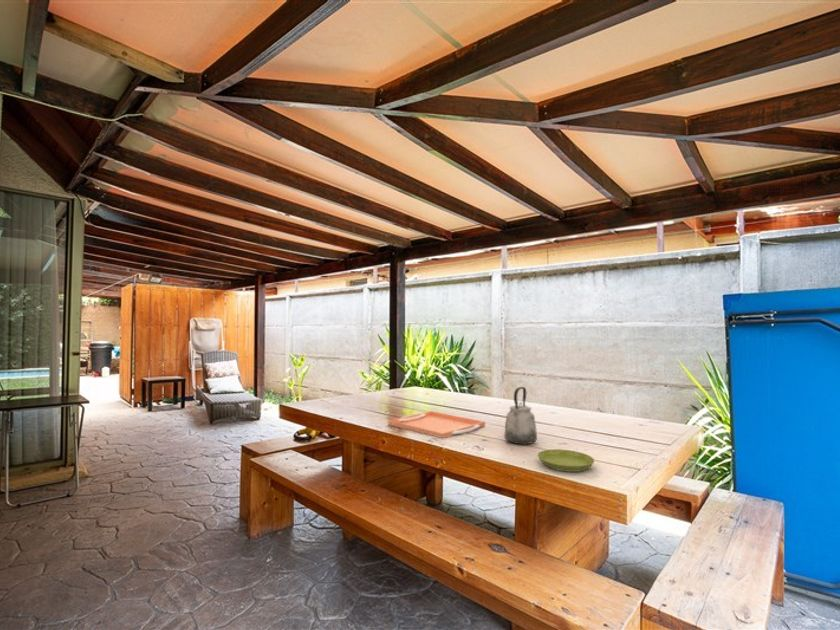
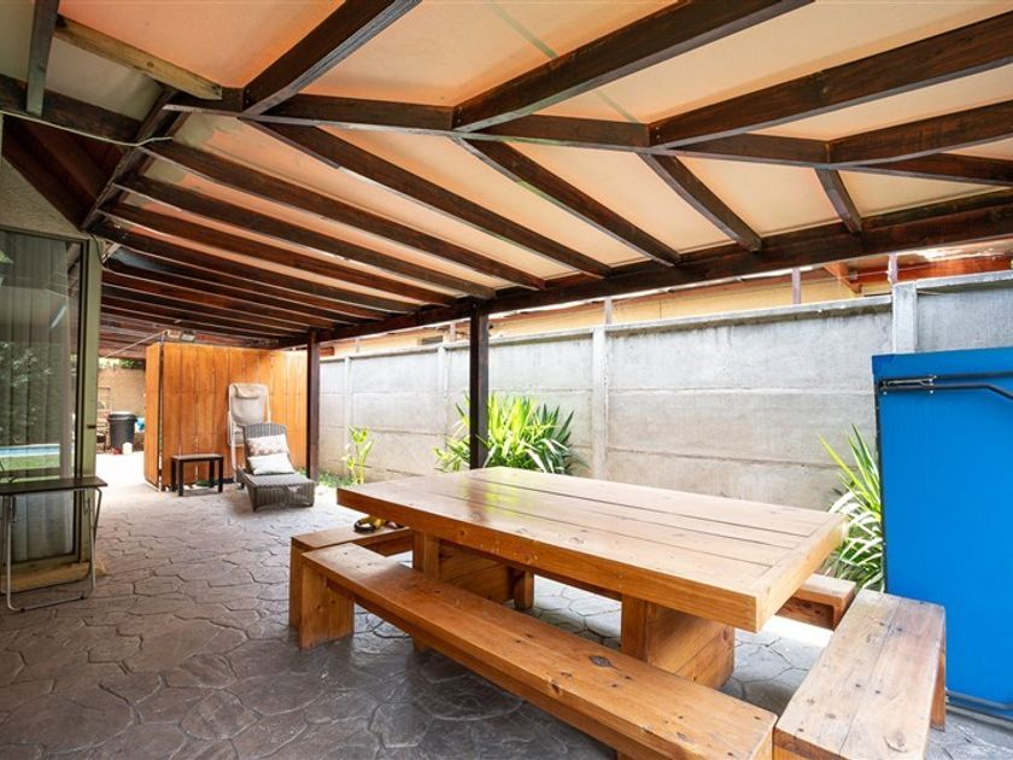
- kettle [503,386,538,445]
- serving tray [387,410,486,439]
- saucer [537,448,595,473]
